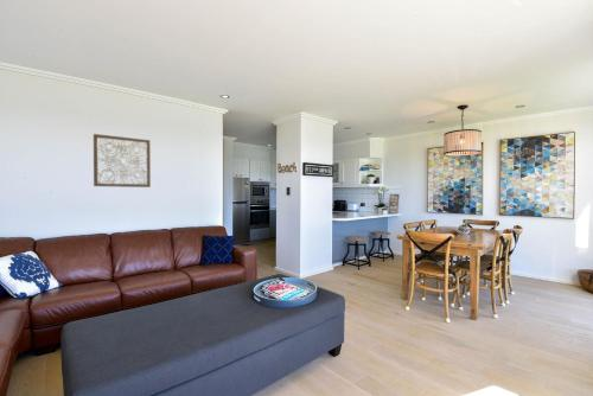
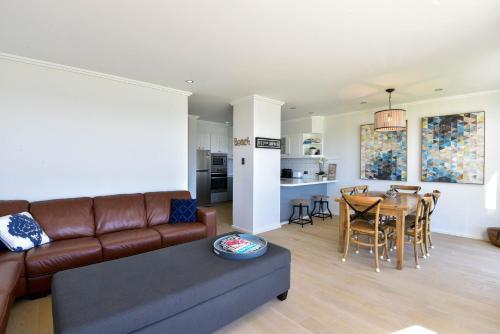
- wall art [93,133,152,189]
